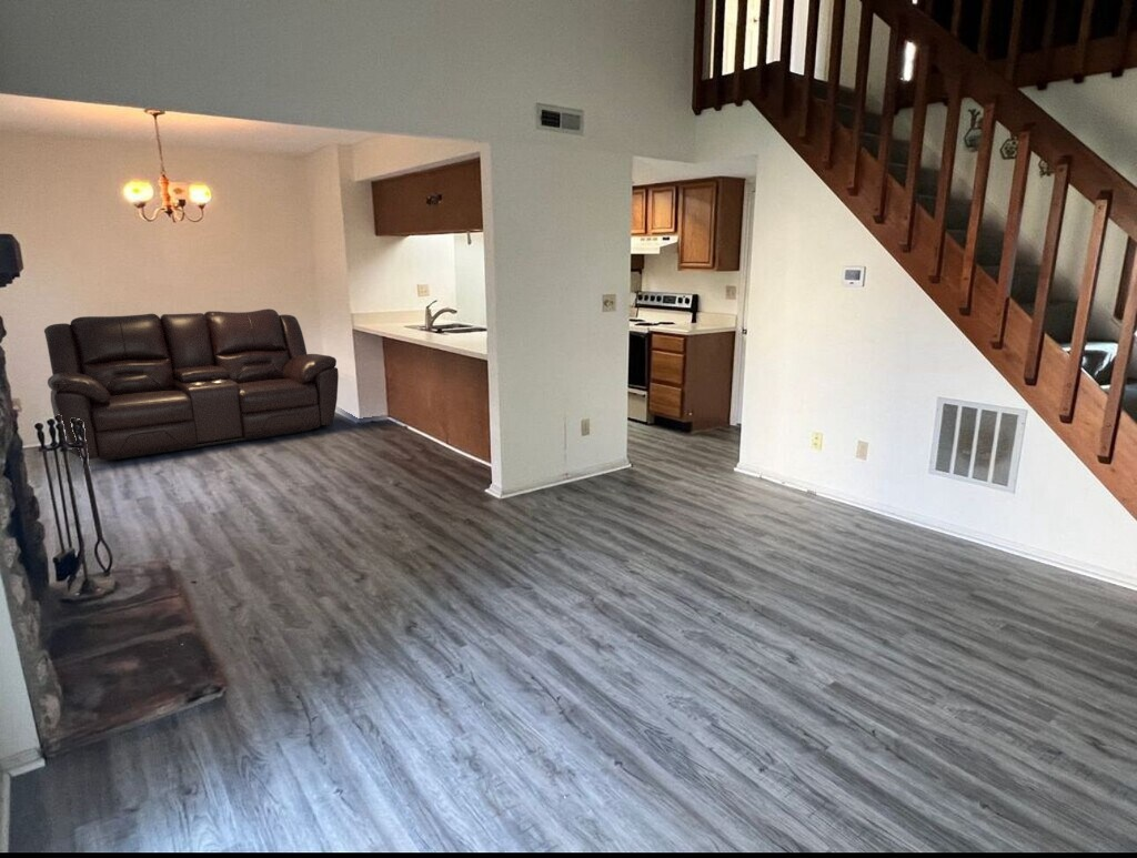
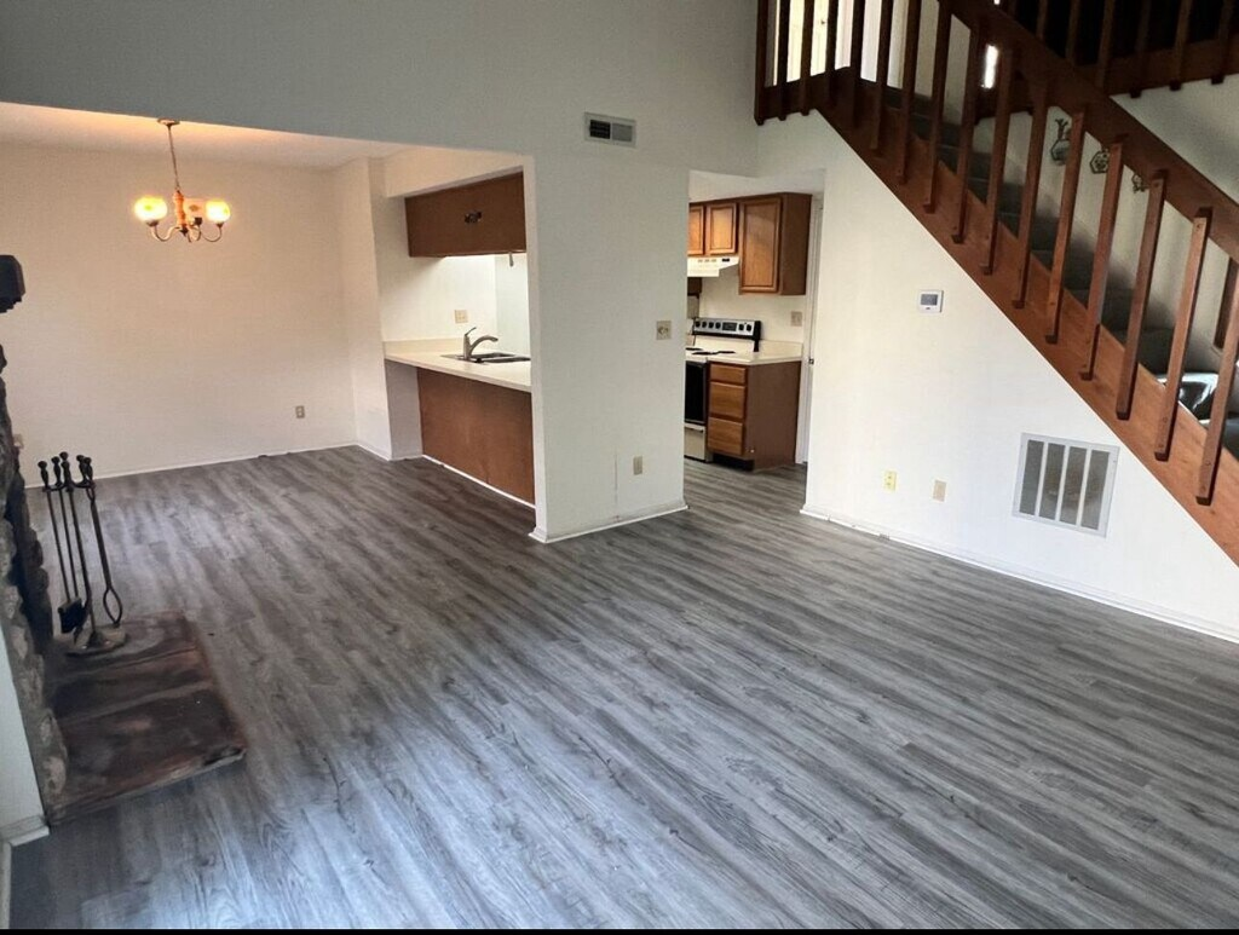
- sofa [43,307,340,462]
